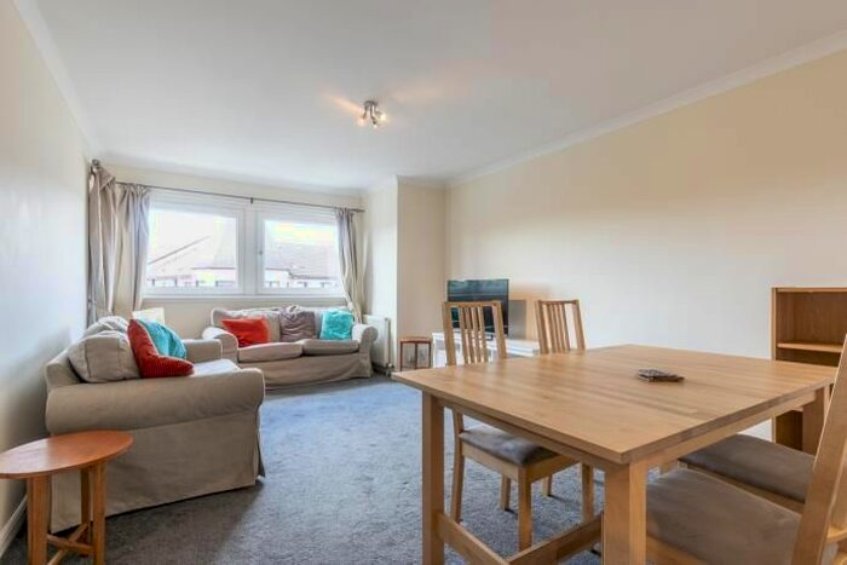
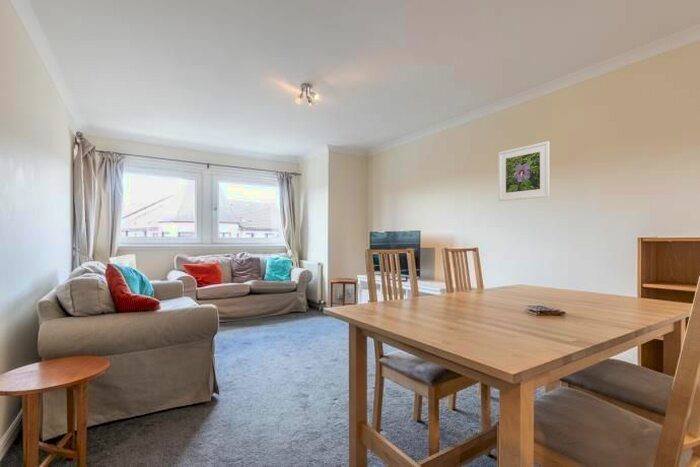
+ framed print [498,140,551,202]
